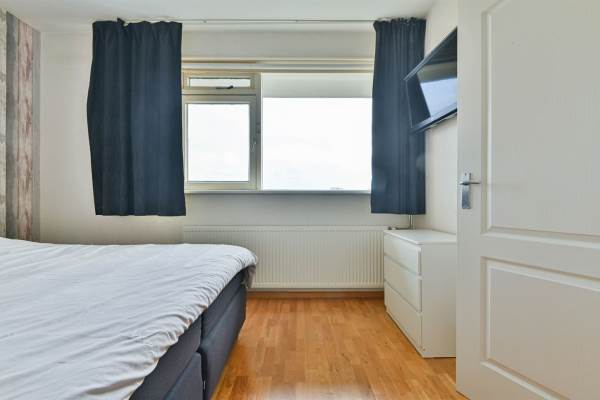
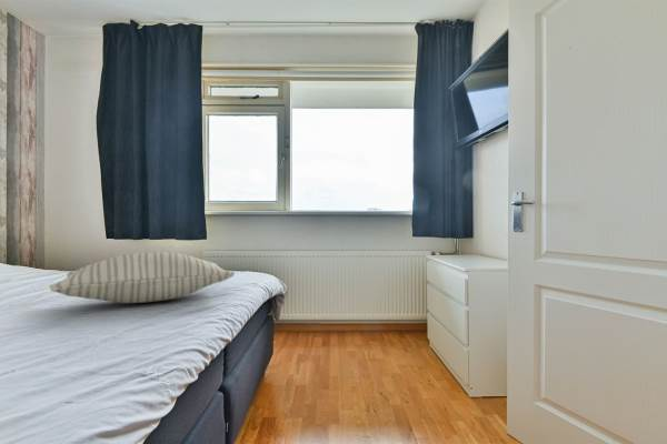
+ pillow [49,251,236,304]
